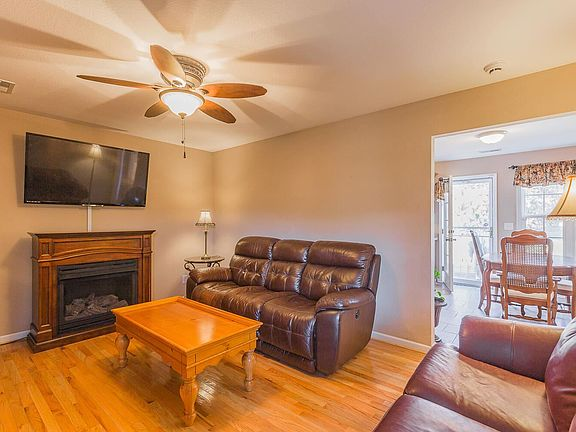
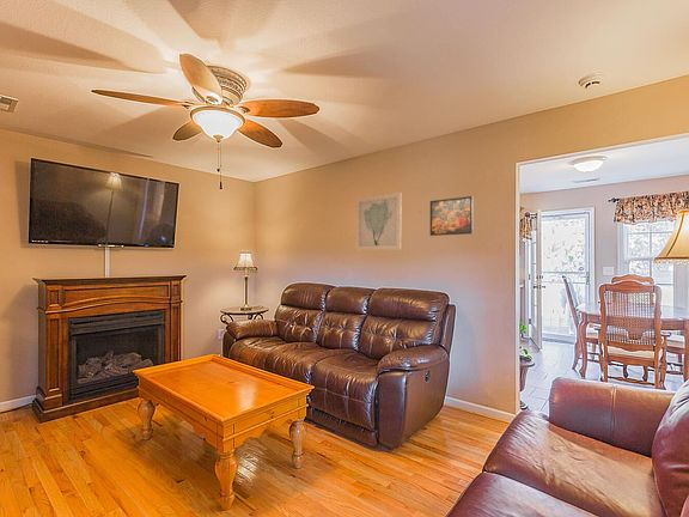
+ wall art [355,191,402,251]
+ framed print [429,195,474,237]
